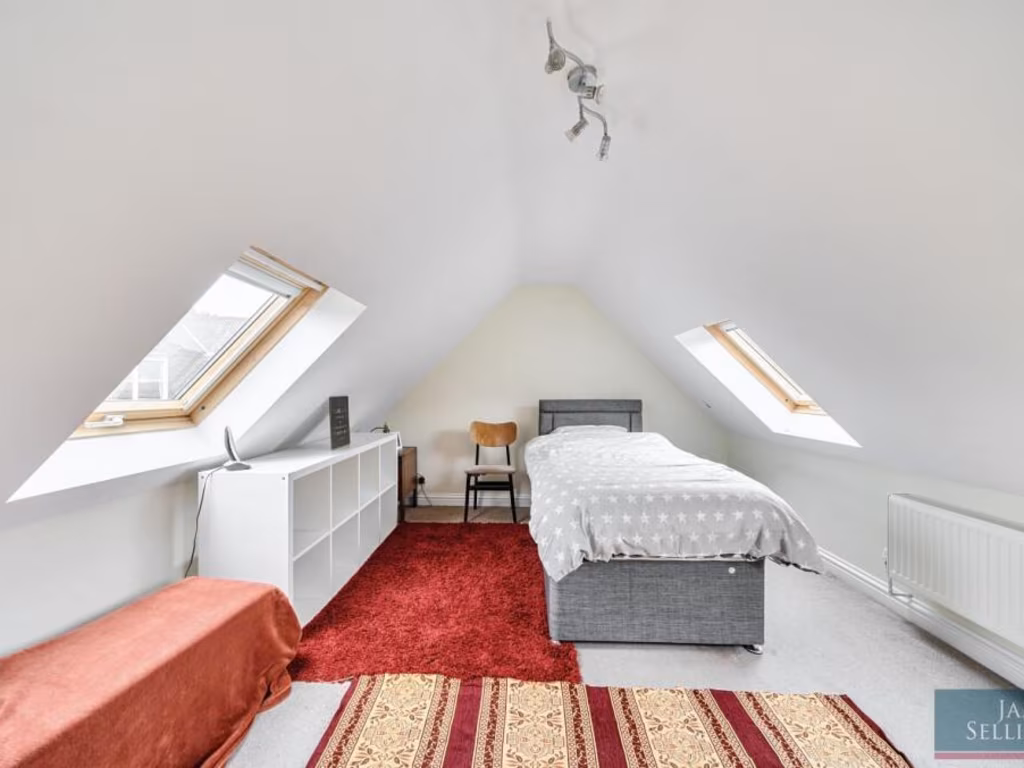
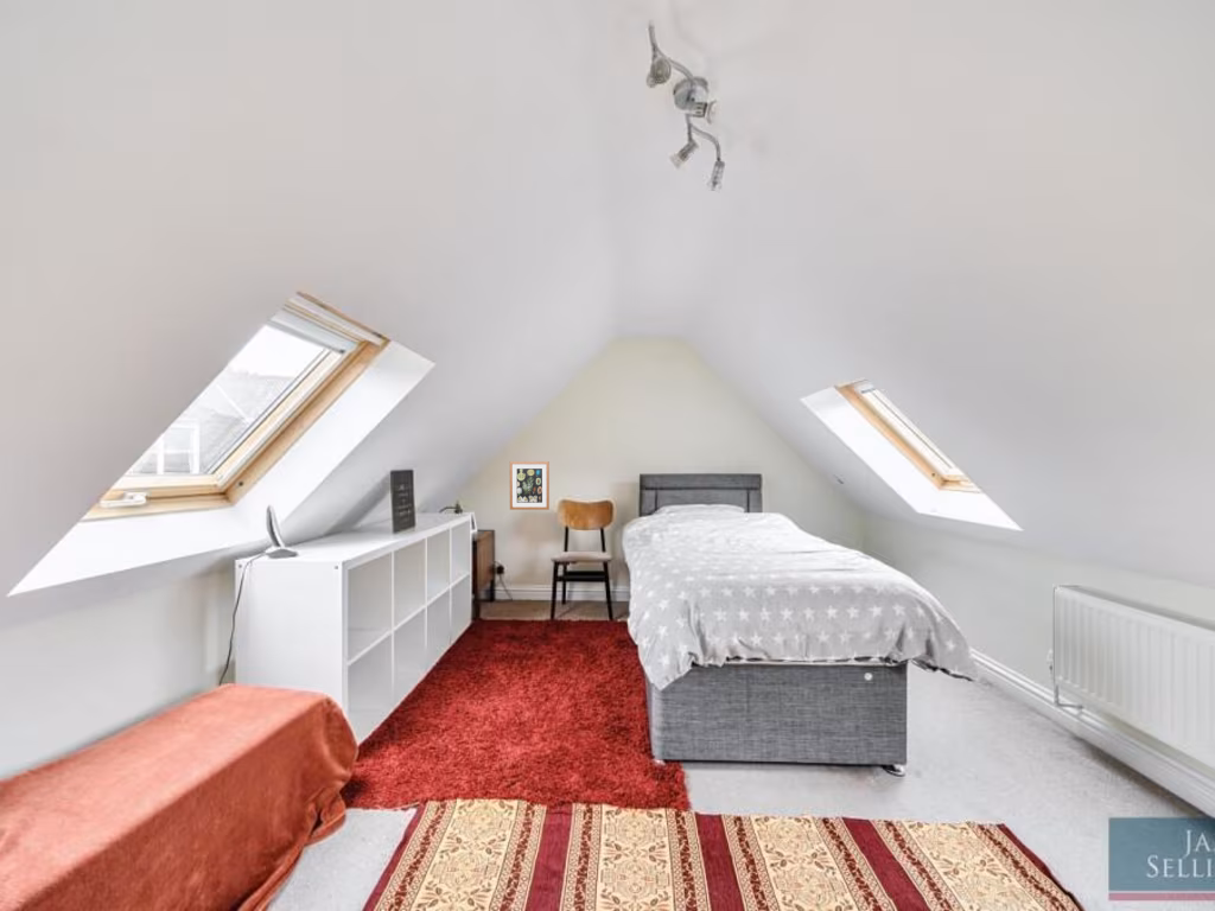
+ wall art [509,460,551,511]
